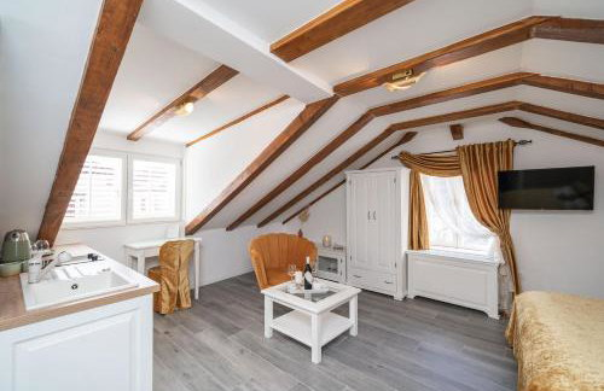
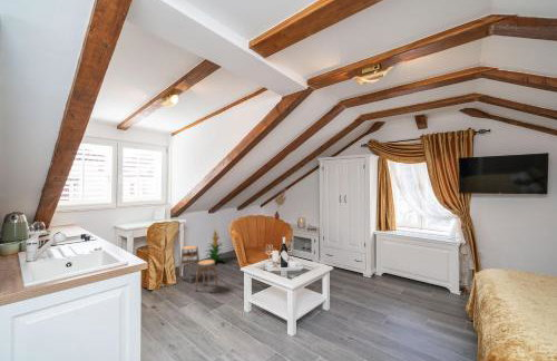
+ indoor plant [203,227,227,263]
+ stool [178,244,218,293]
